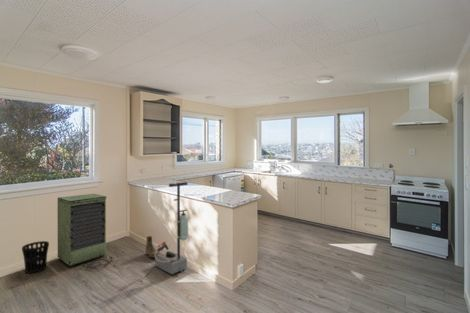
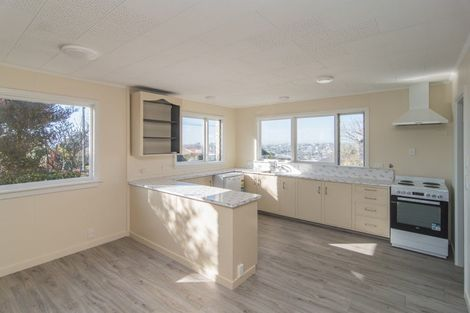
- boot cleaning station [145,181,189,275]
- storage cabinet [57,193,113,270]
- wastebasket [21,240,50,275]
